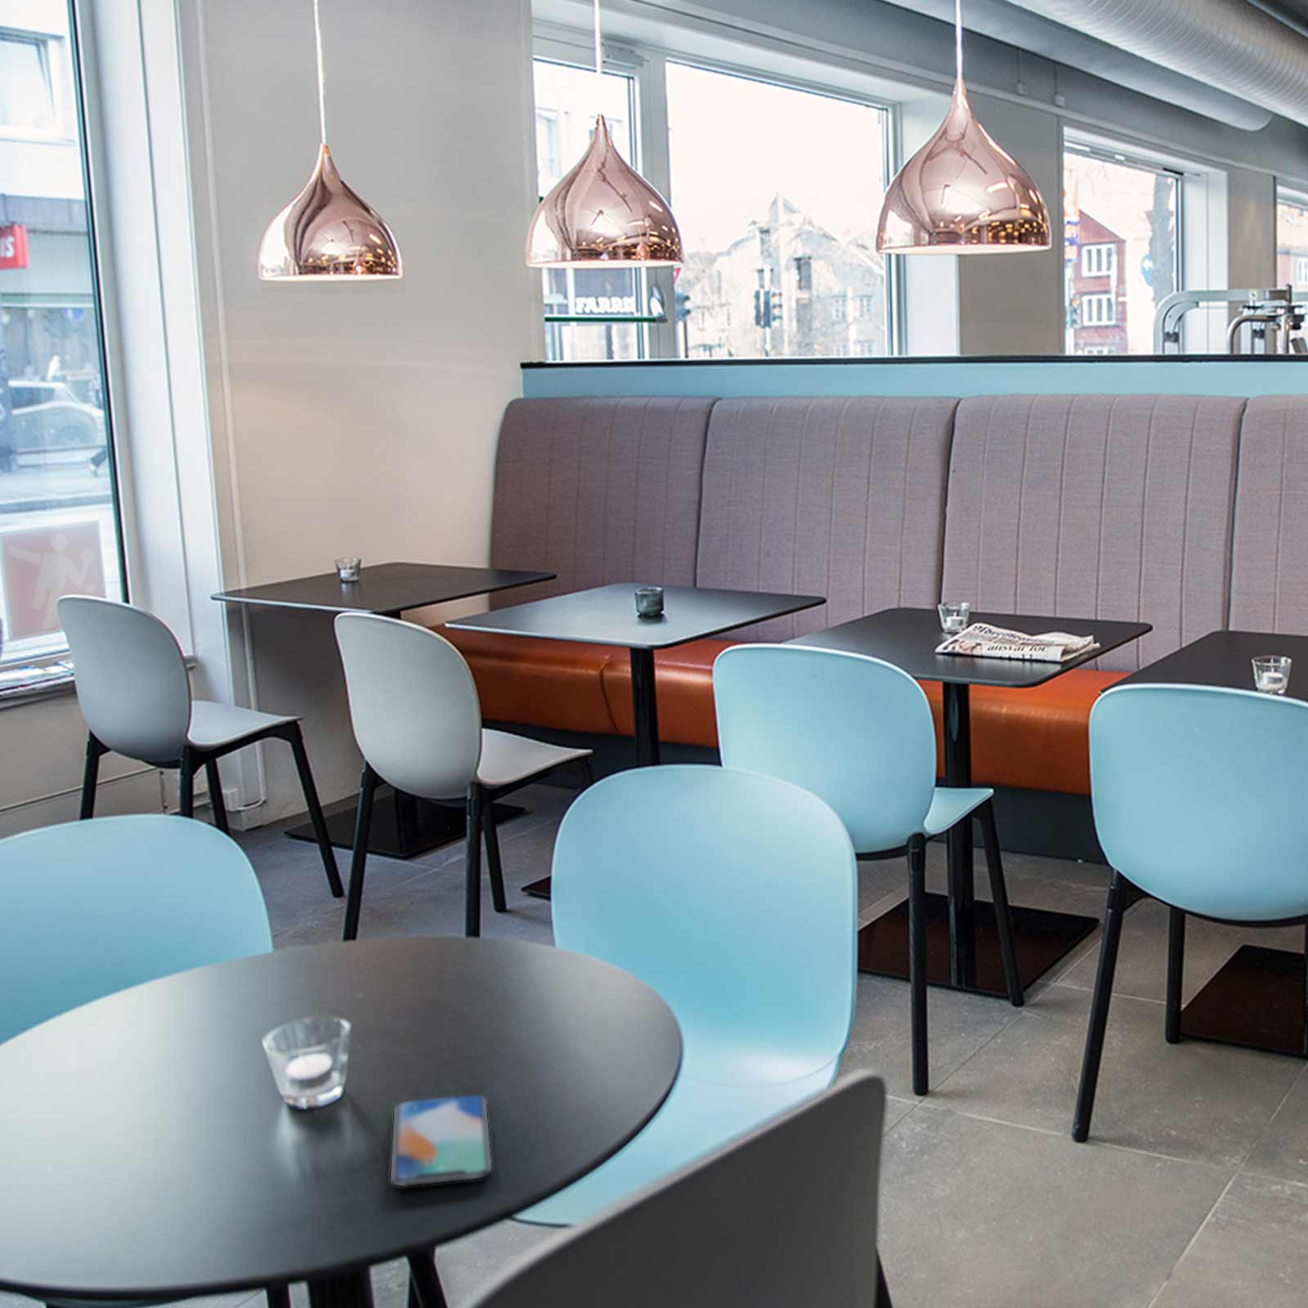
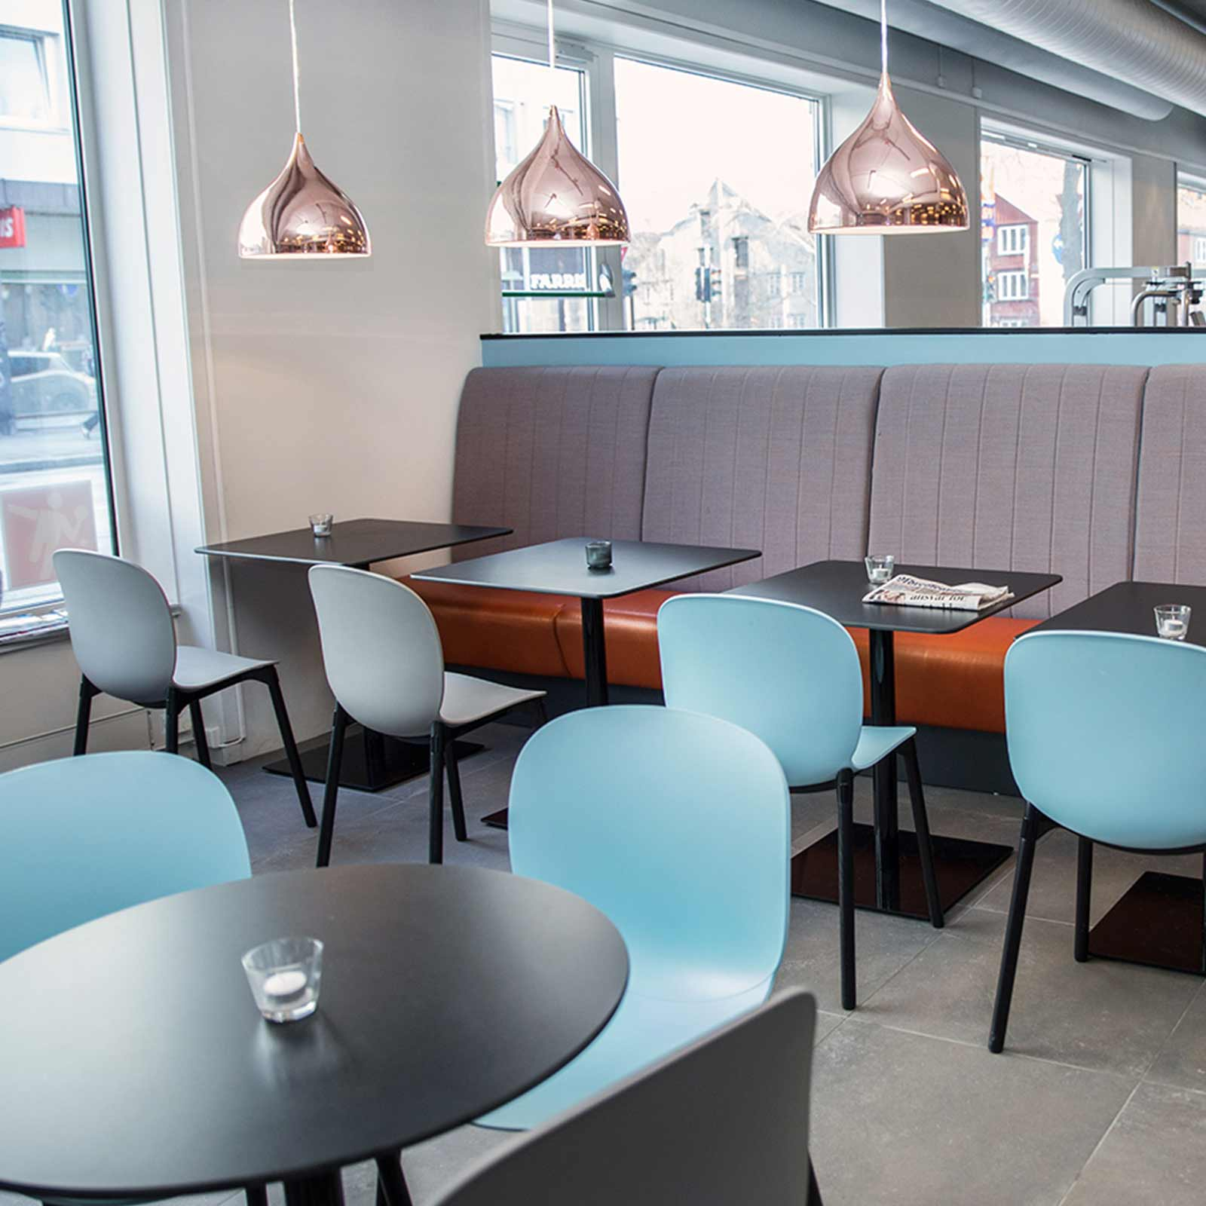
- smartphone [390,1094,492,1187]
